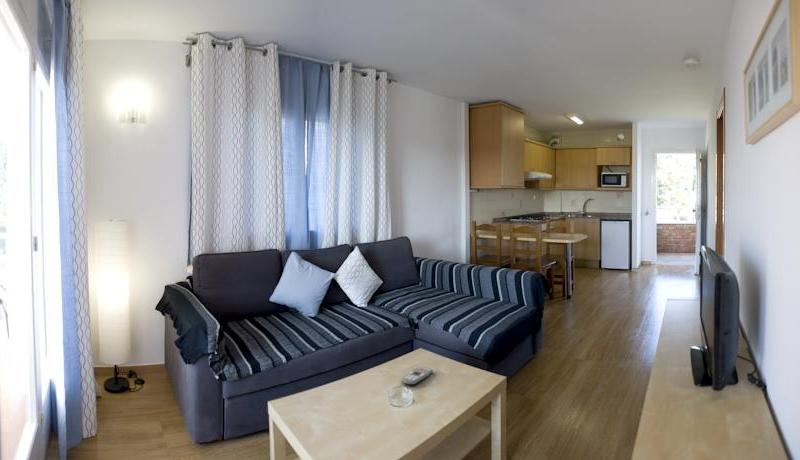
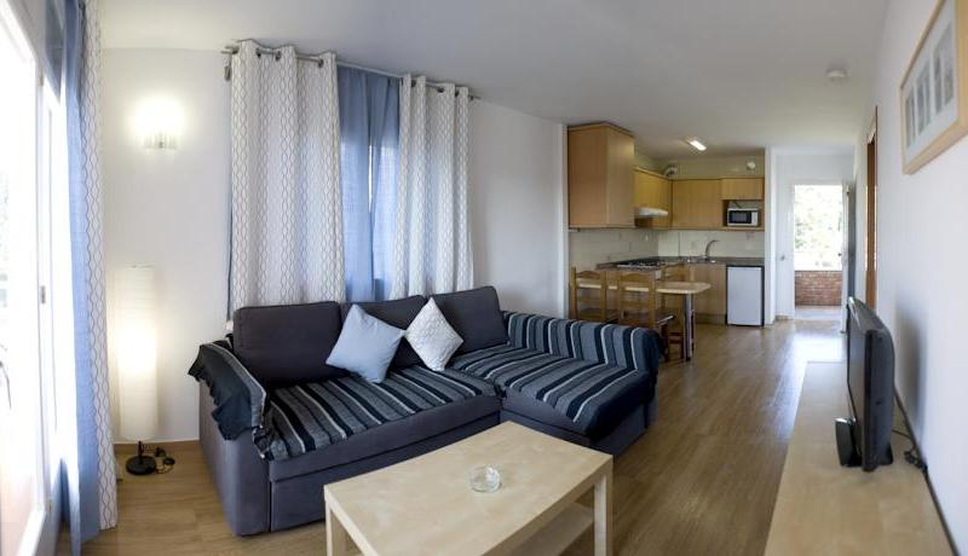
- remote control [400,366,434,386]
